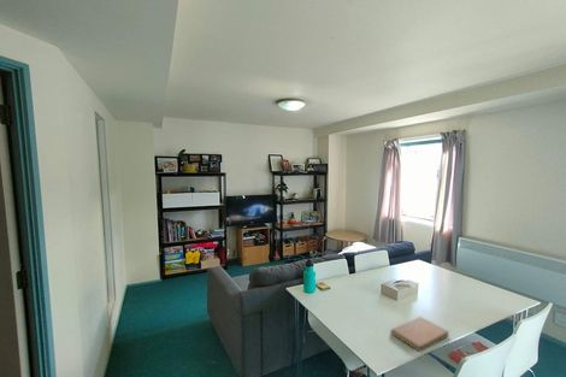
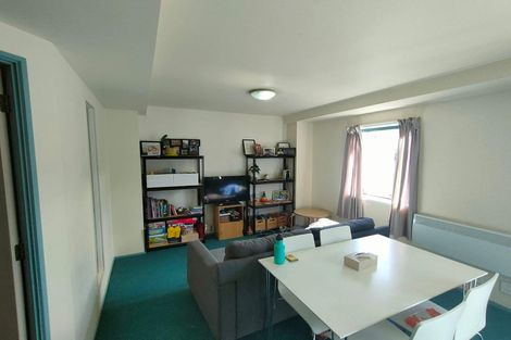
- notebook [390,316,450,353]
